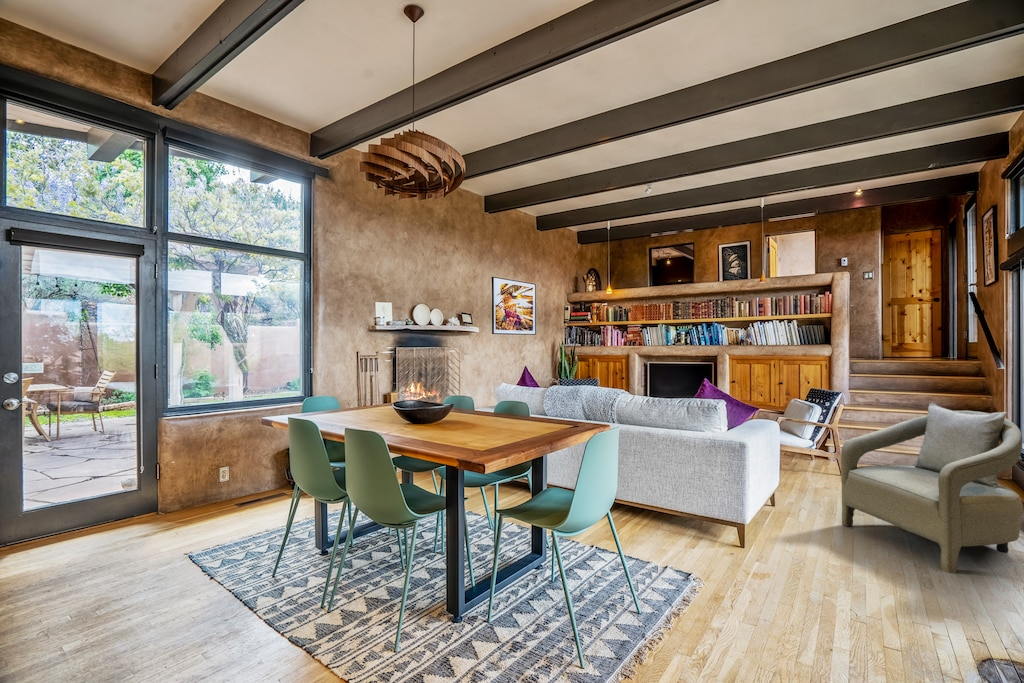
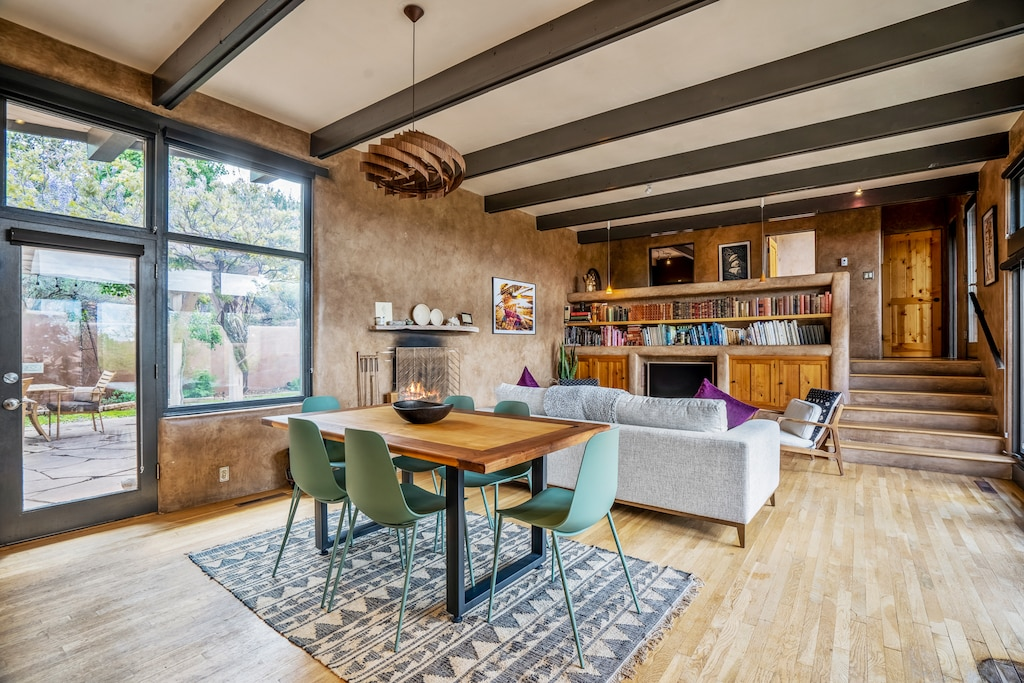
- armchair [840,402,1024,574]
